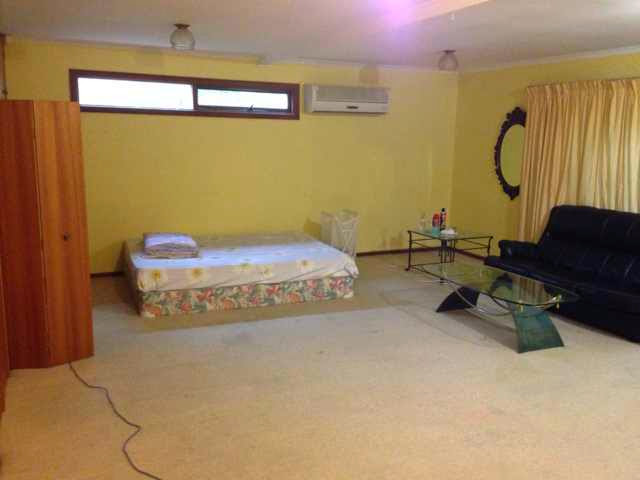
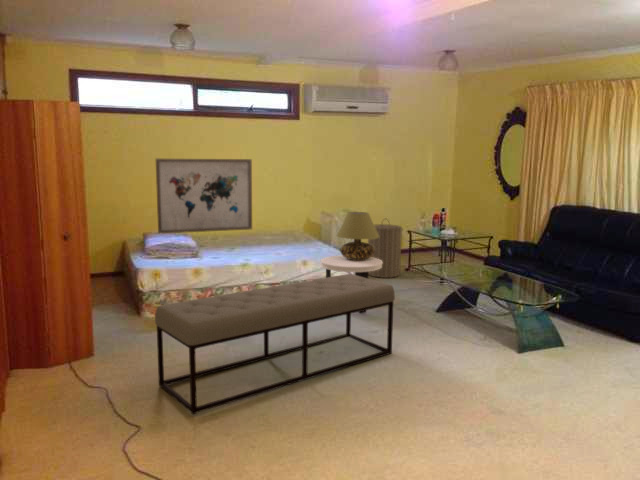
+ table lamp [336,211,379,260]
+ side table [320,254,383,314]
+ bench [154,273,396,415]
+ laundry hamper [367,218,403,279]
+ wall art [155,158,253,234]
